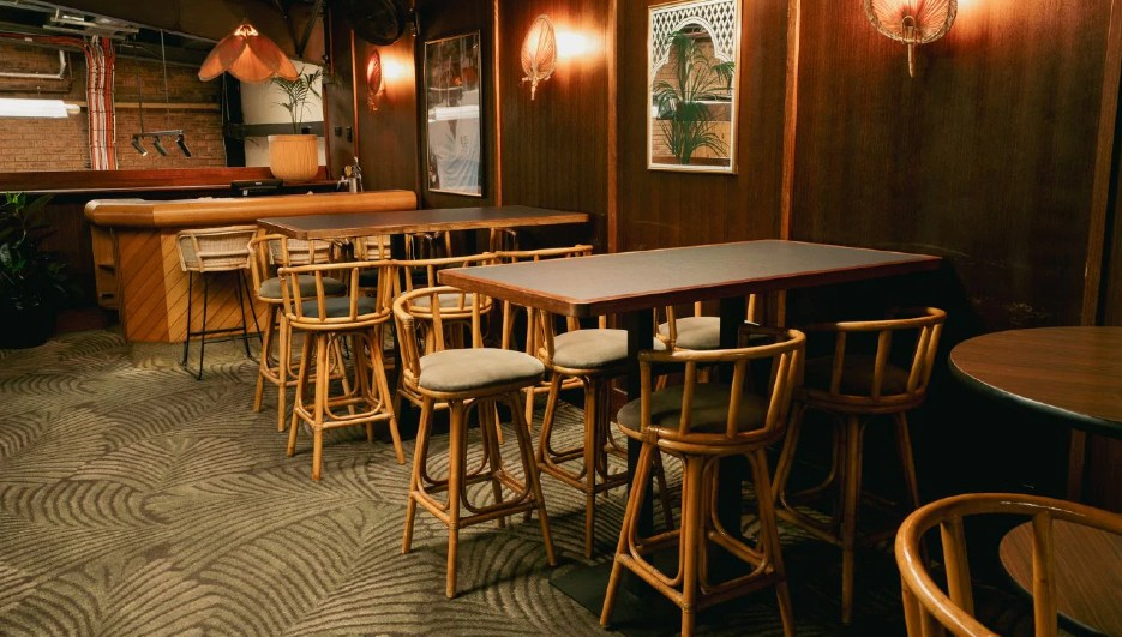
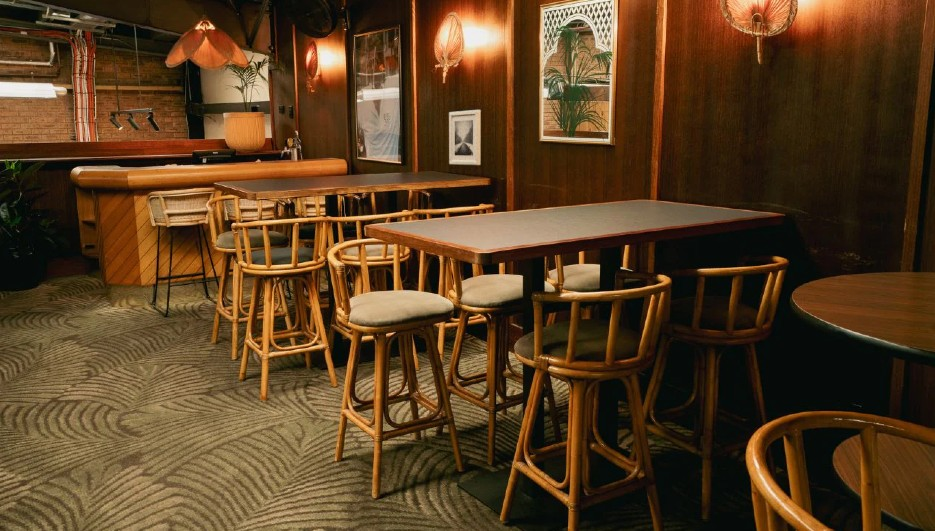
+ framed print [448,109,482,166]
